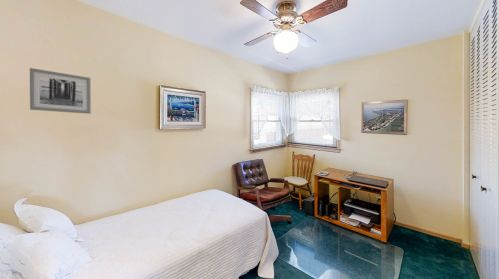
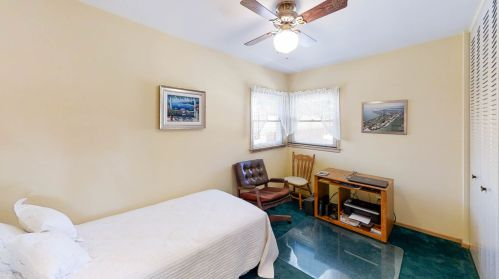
- wall art [29,67,92,115]
